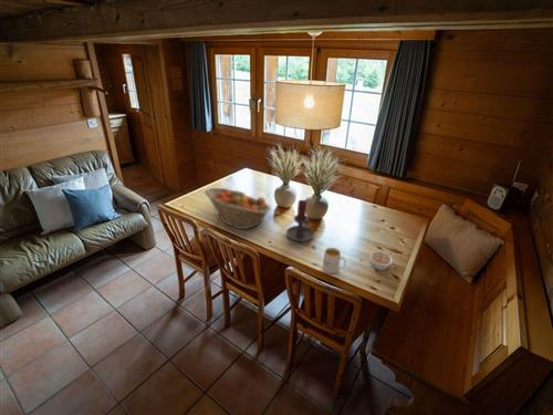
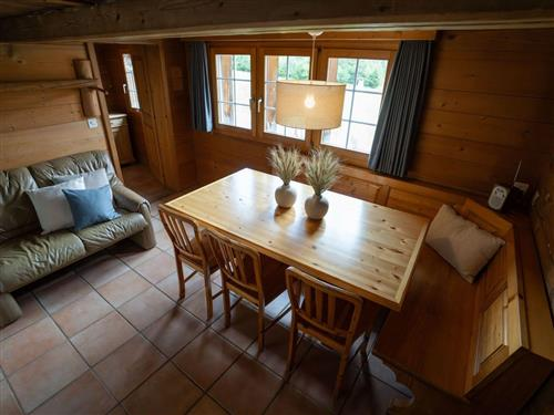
- legume [368,250,394,271]
- mug [322,247,347,274]
- candle holder [285,199,315,243]
- fruit basket [204,187,272,230]
